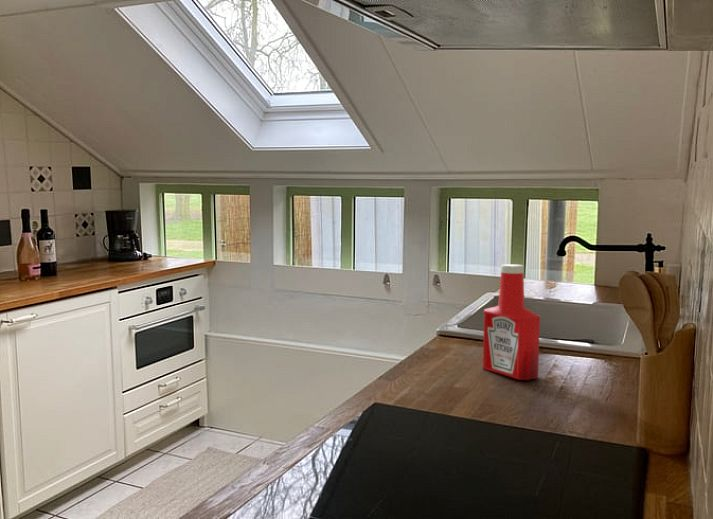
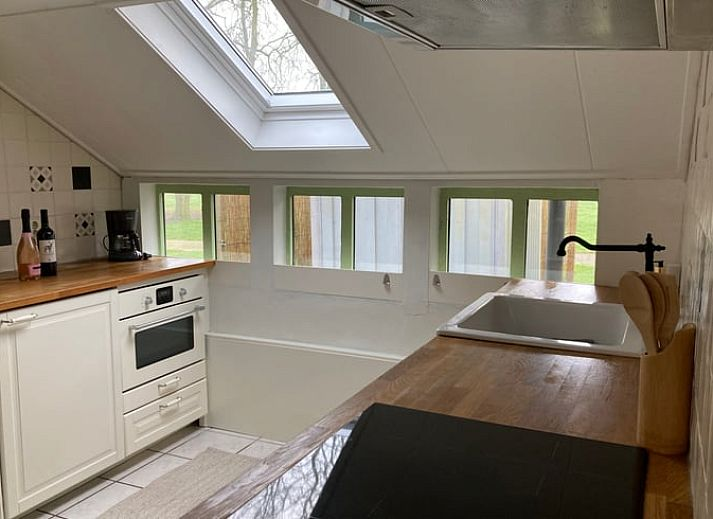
- soap bottle [482,263,541,381]
